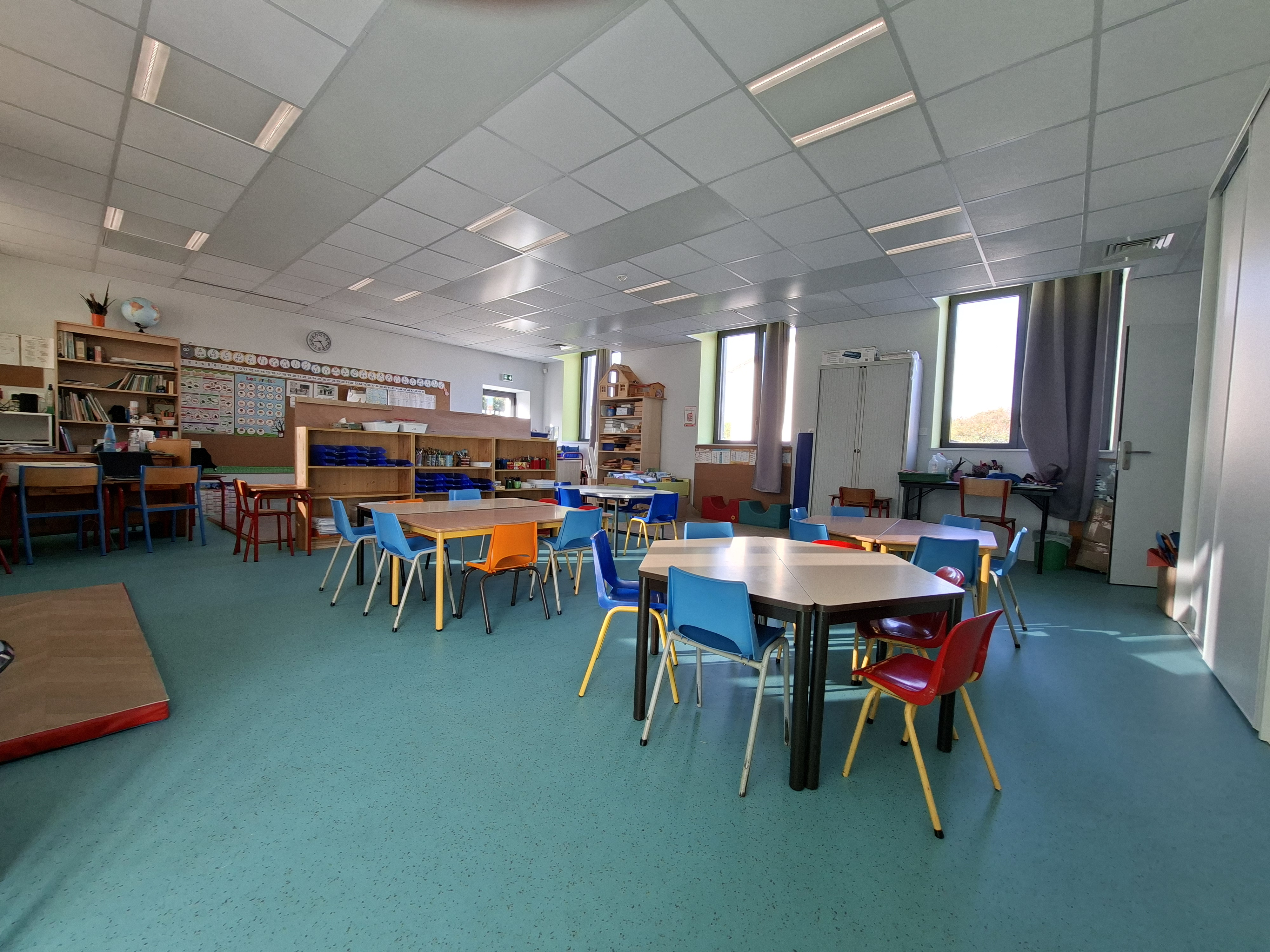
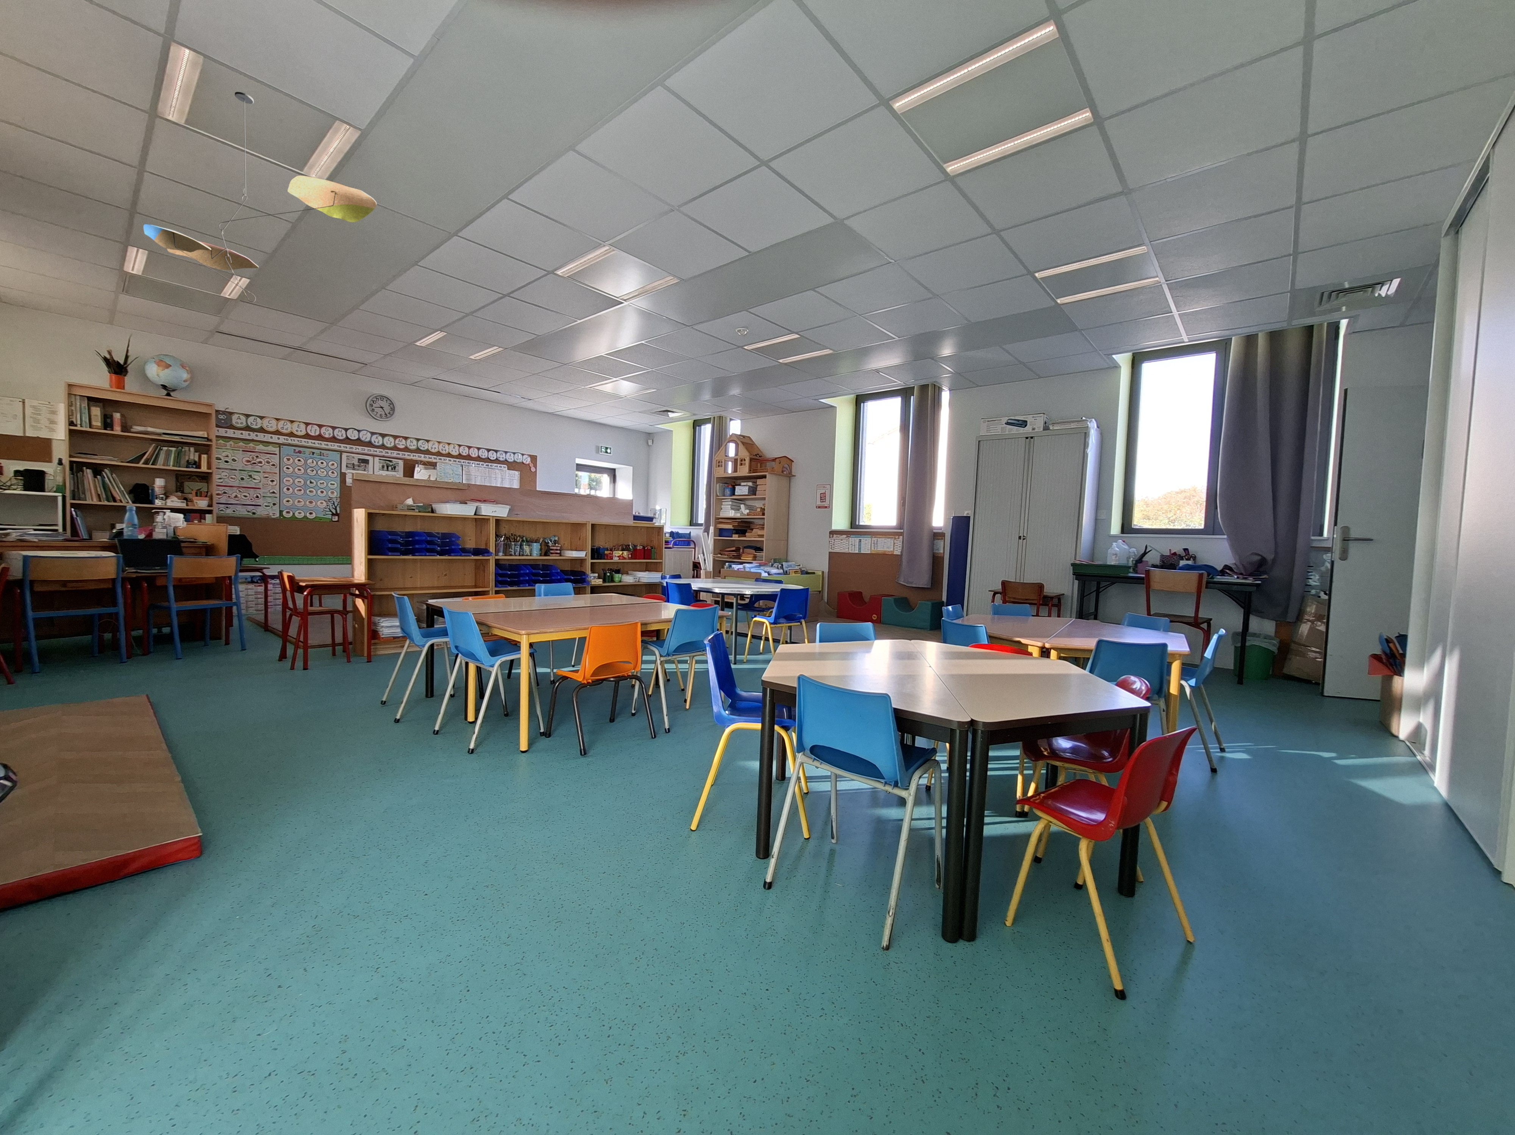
+ ceiling mobile [143,92,377,303]
